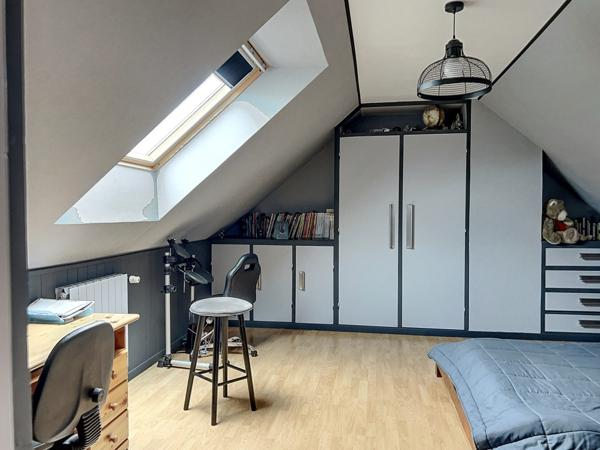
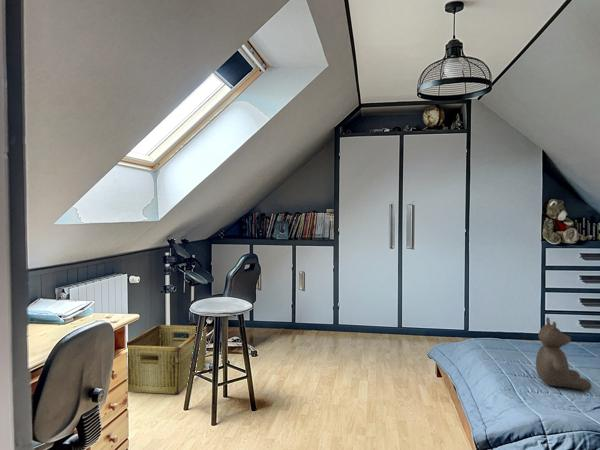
+ hamper [126,324,209,395]
+ teddy bear [535,316,592,392]
